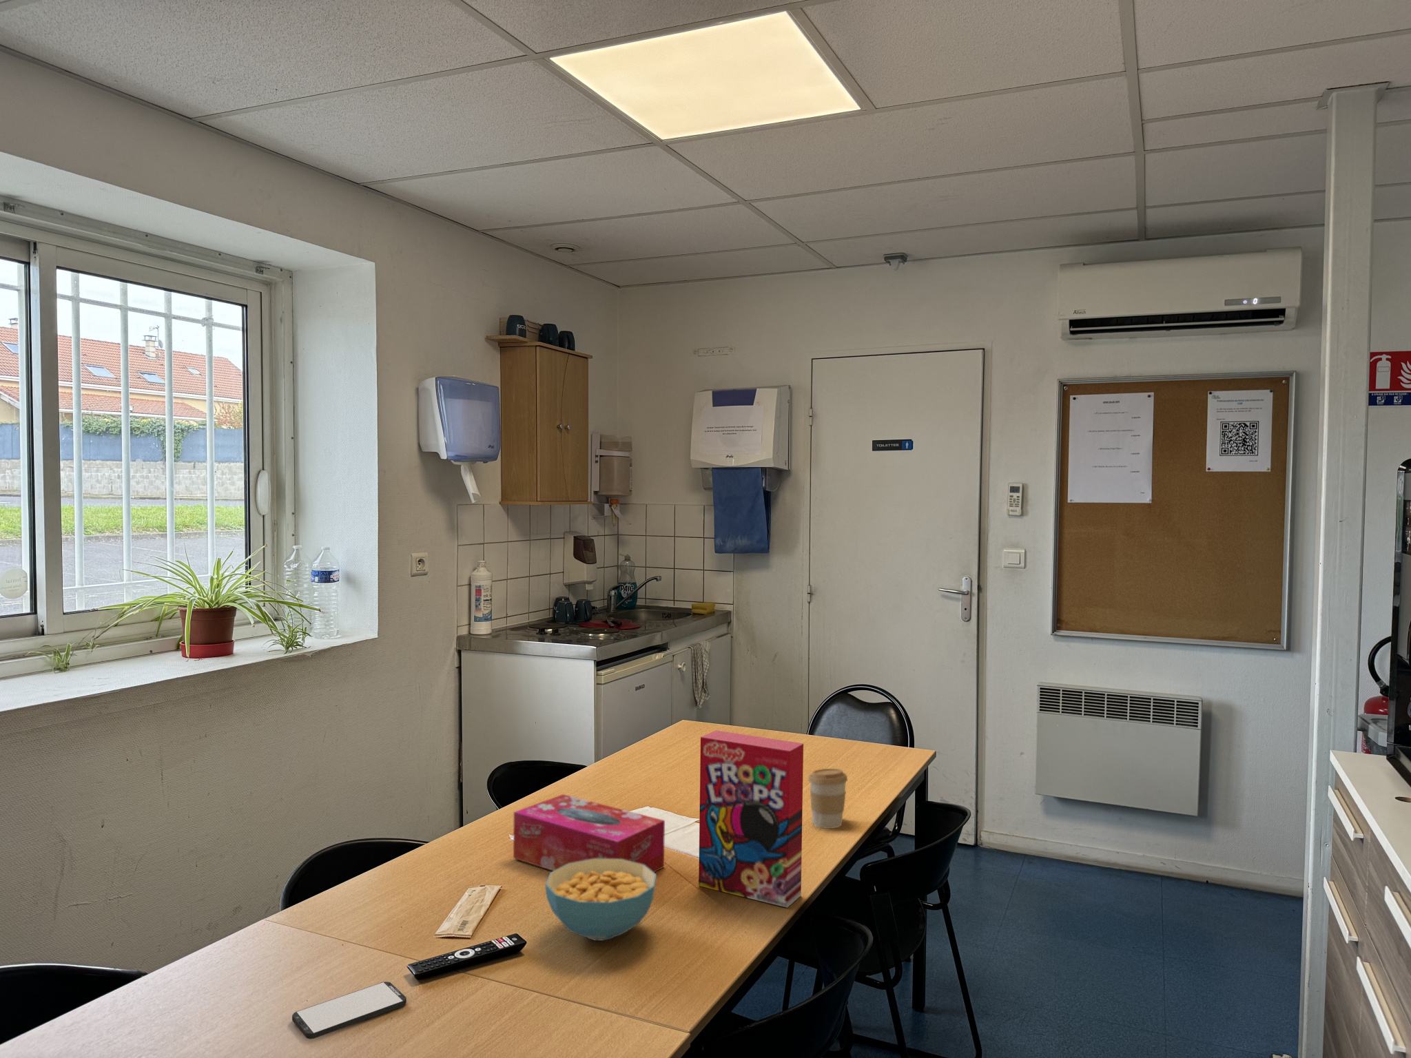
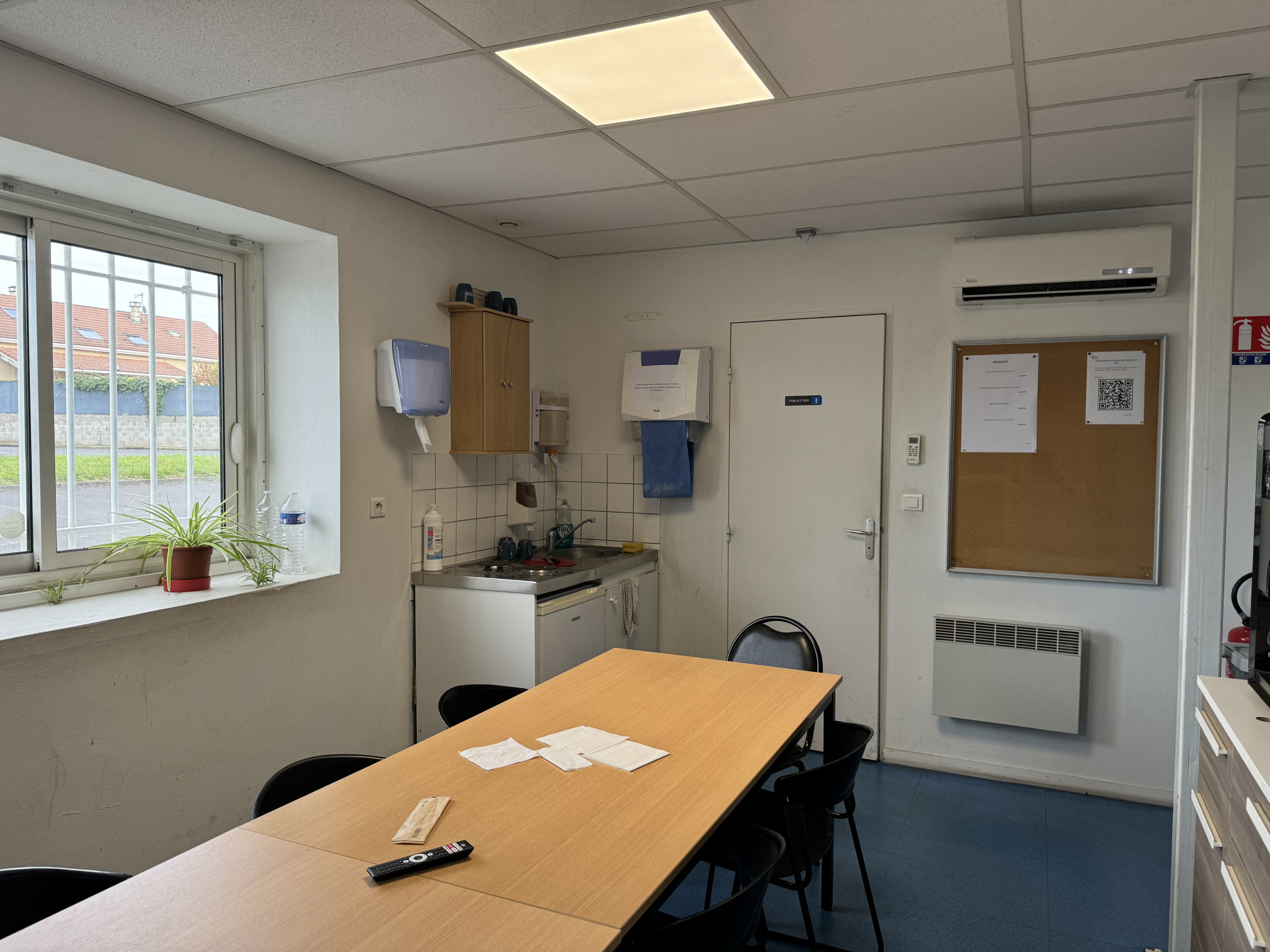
- coffee cup [808,768,848,829]
- smartphone [291,981,407,1039]
- cereal box [698,729,804,908]
- cereal bowl [544,858,658,941]
- tissue box [512,794,666,872]
